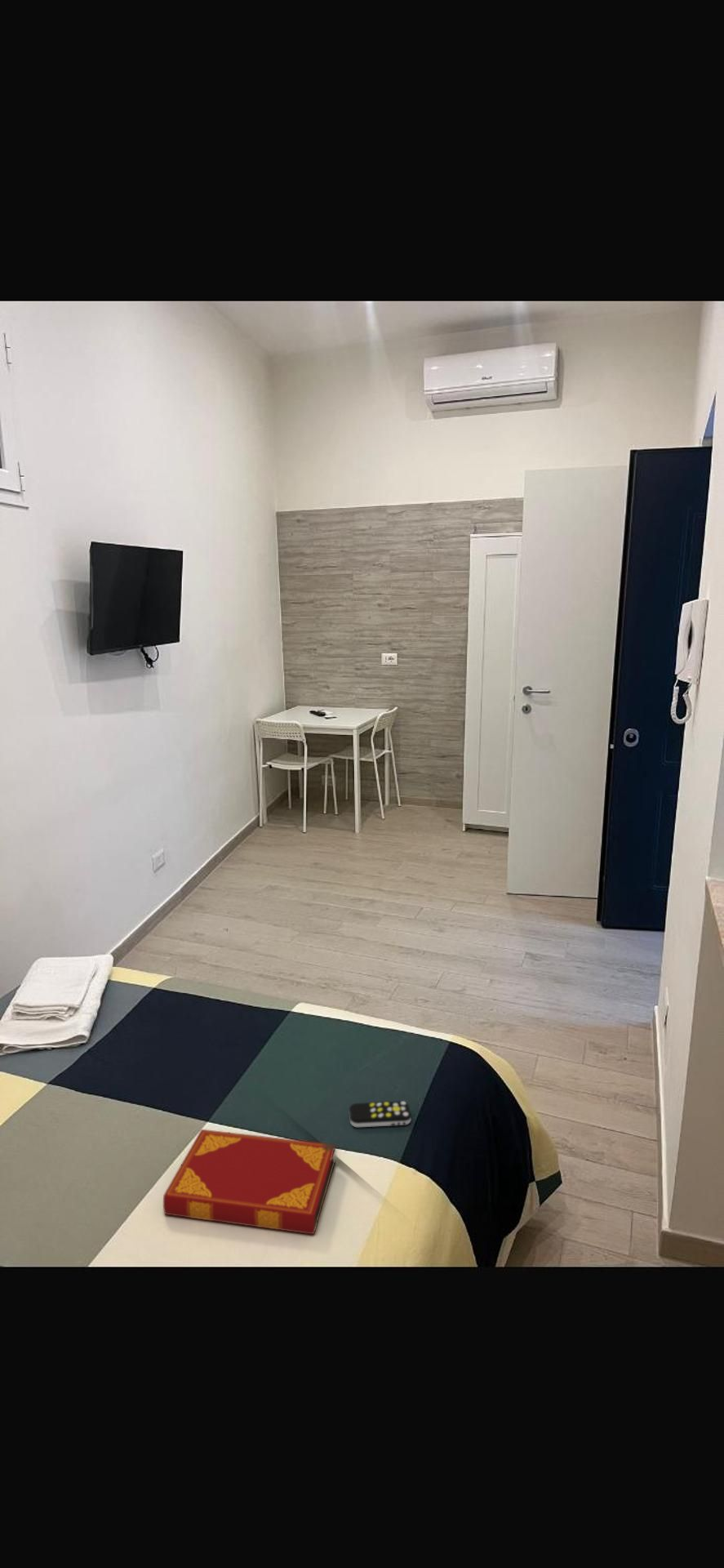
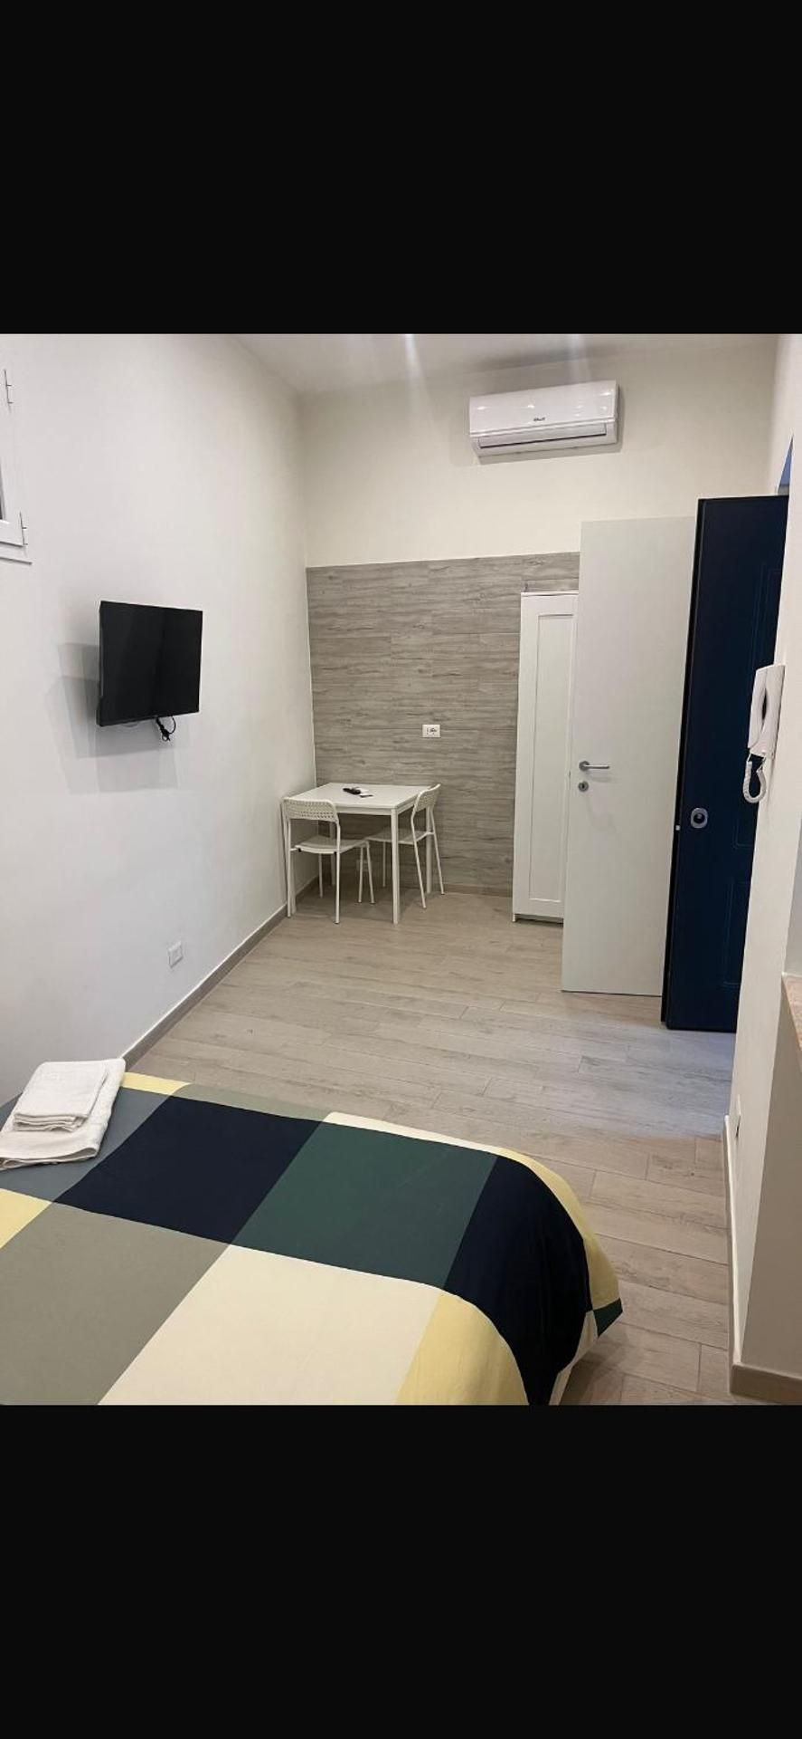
- hardback book [162,1129,336,1236]
- remote control [349,1100,412,1128]
